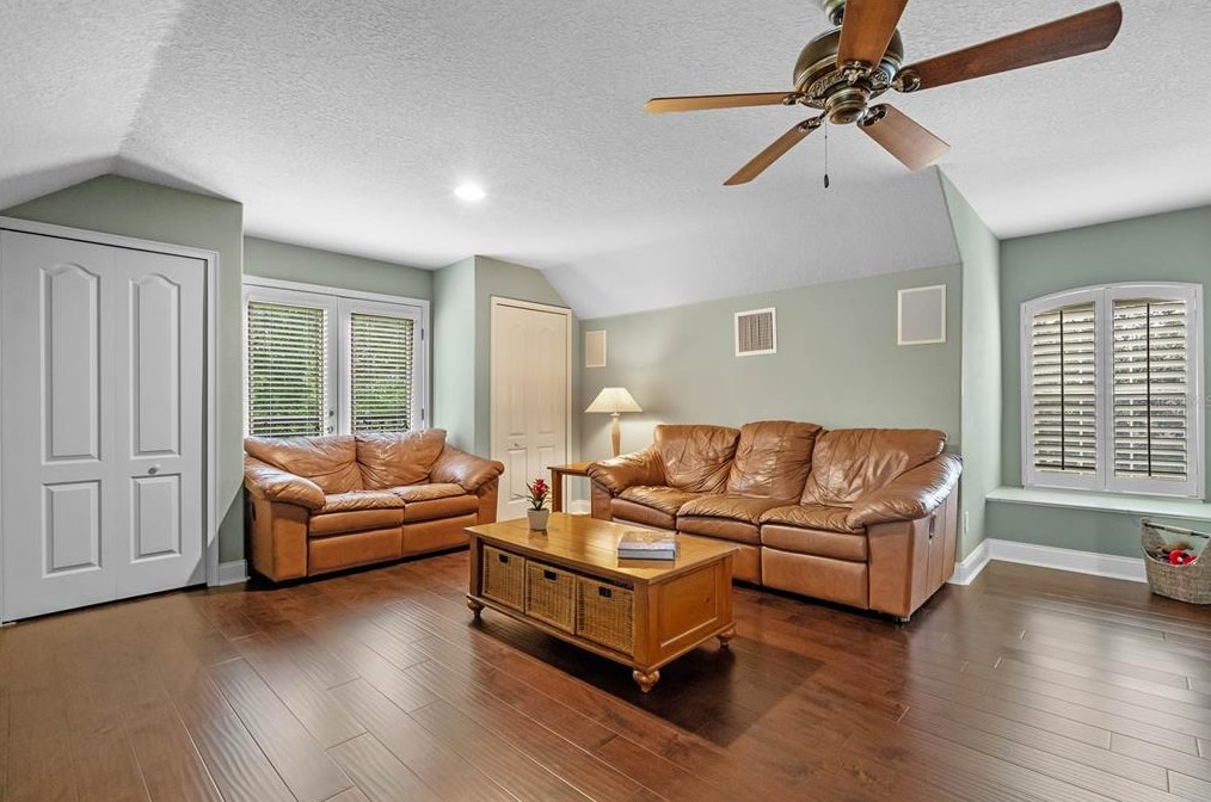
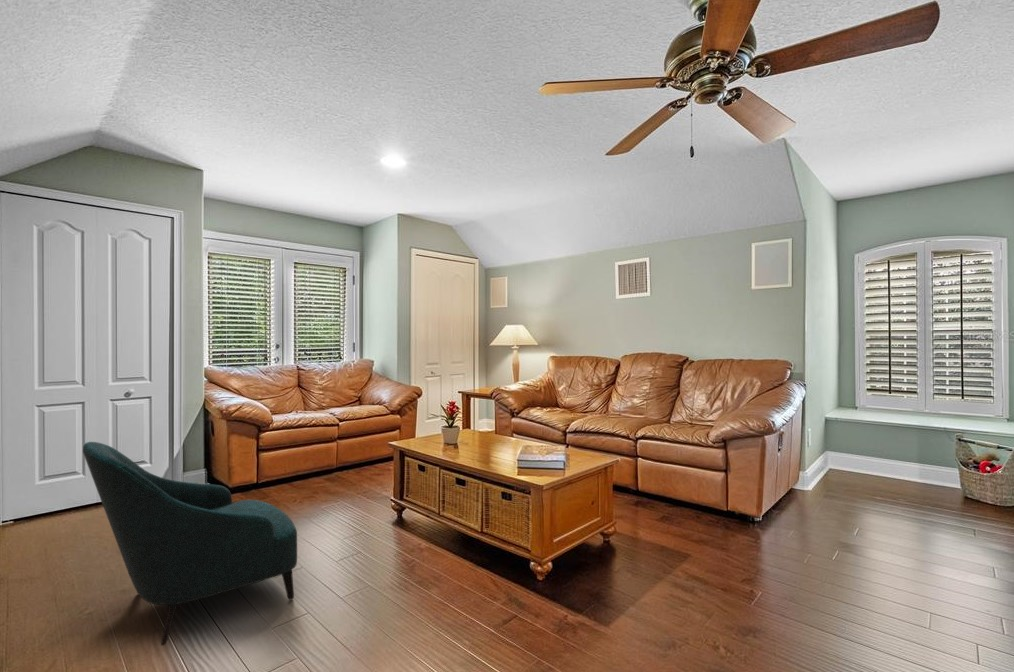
+ armchair [82,441,298,646]
